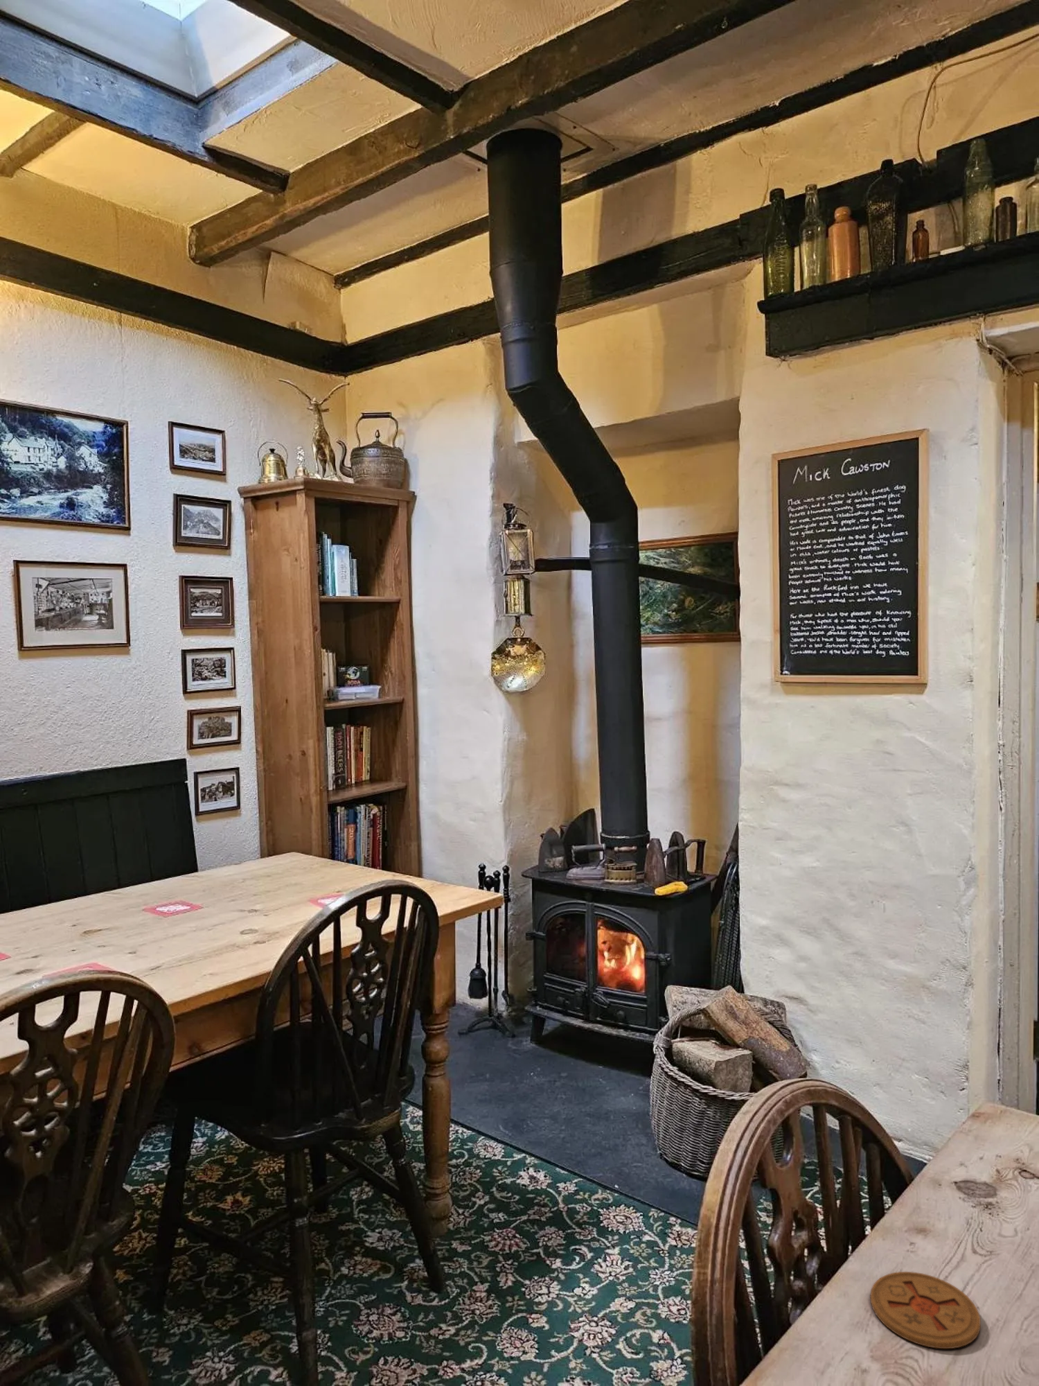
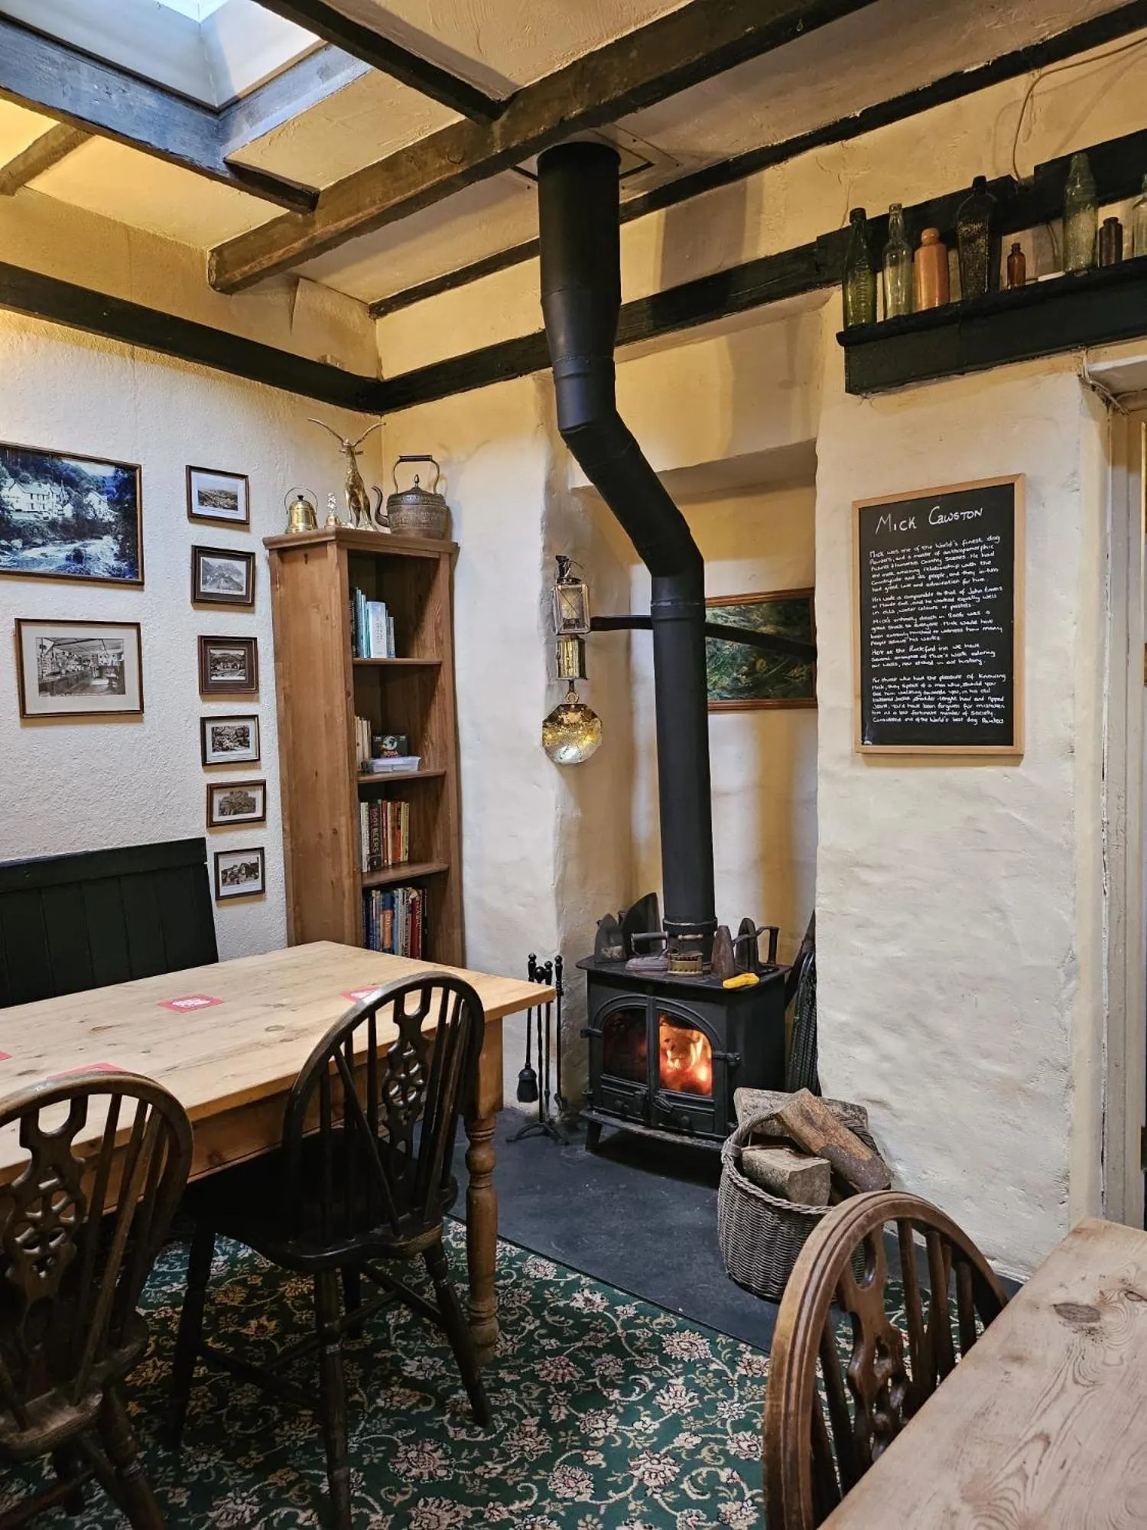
- coaster [870,1271,981,1349]
